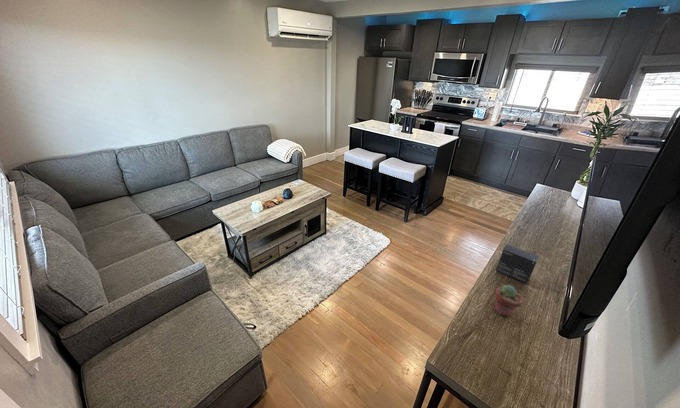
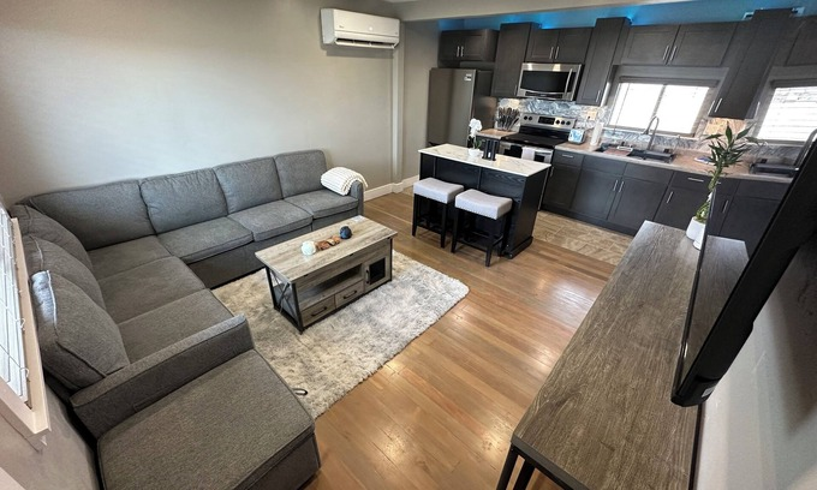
- small box [495,243,540,285]
- potted succulent [494,284,523,317]
